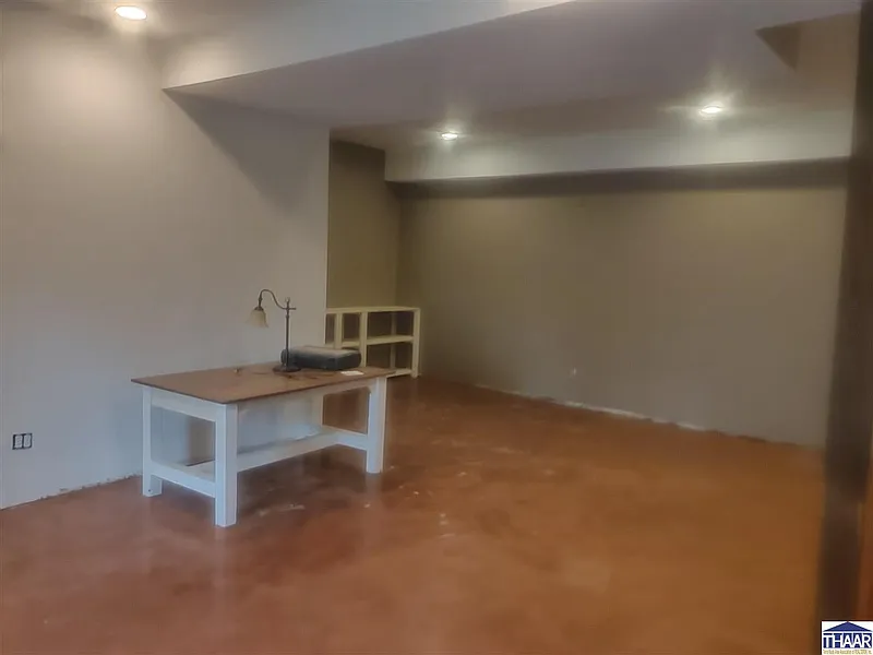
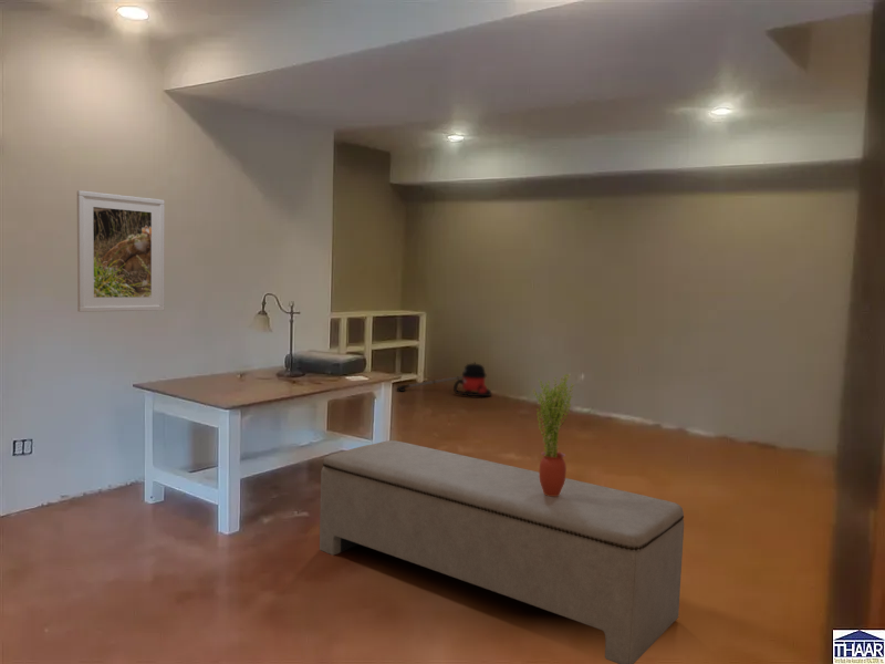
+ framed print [76,189,166,313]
+ vacuum cleaner [396,361,492,397]
+ bench [319,439,685,664]
+ potted plant [532,373,576,496]
